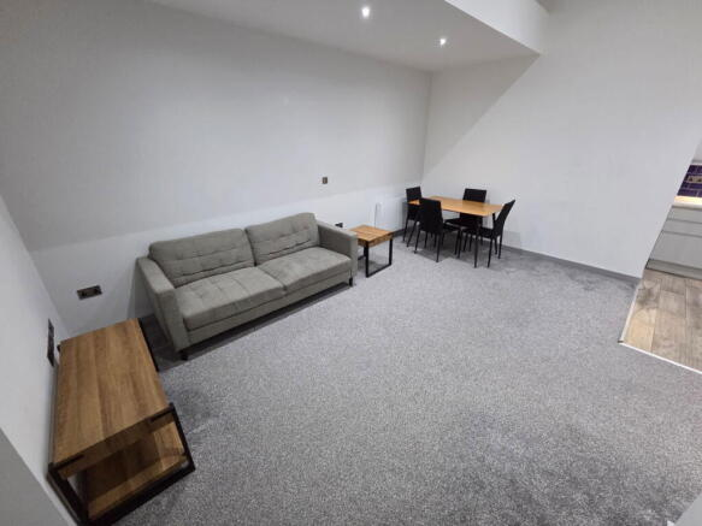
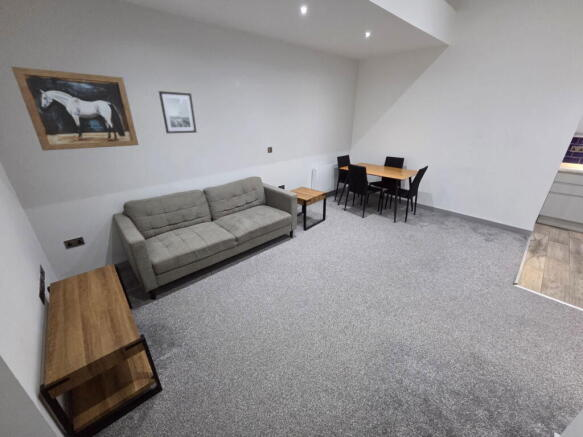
+ wall art [158,90,198,135]
+ wall art [10,65,139,152]
